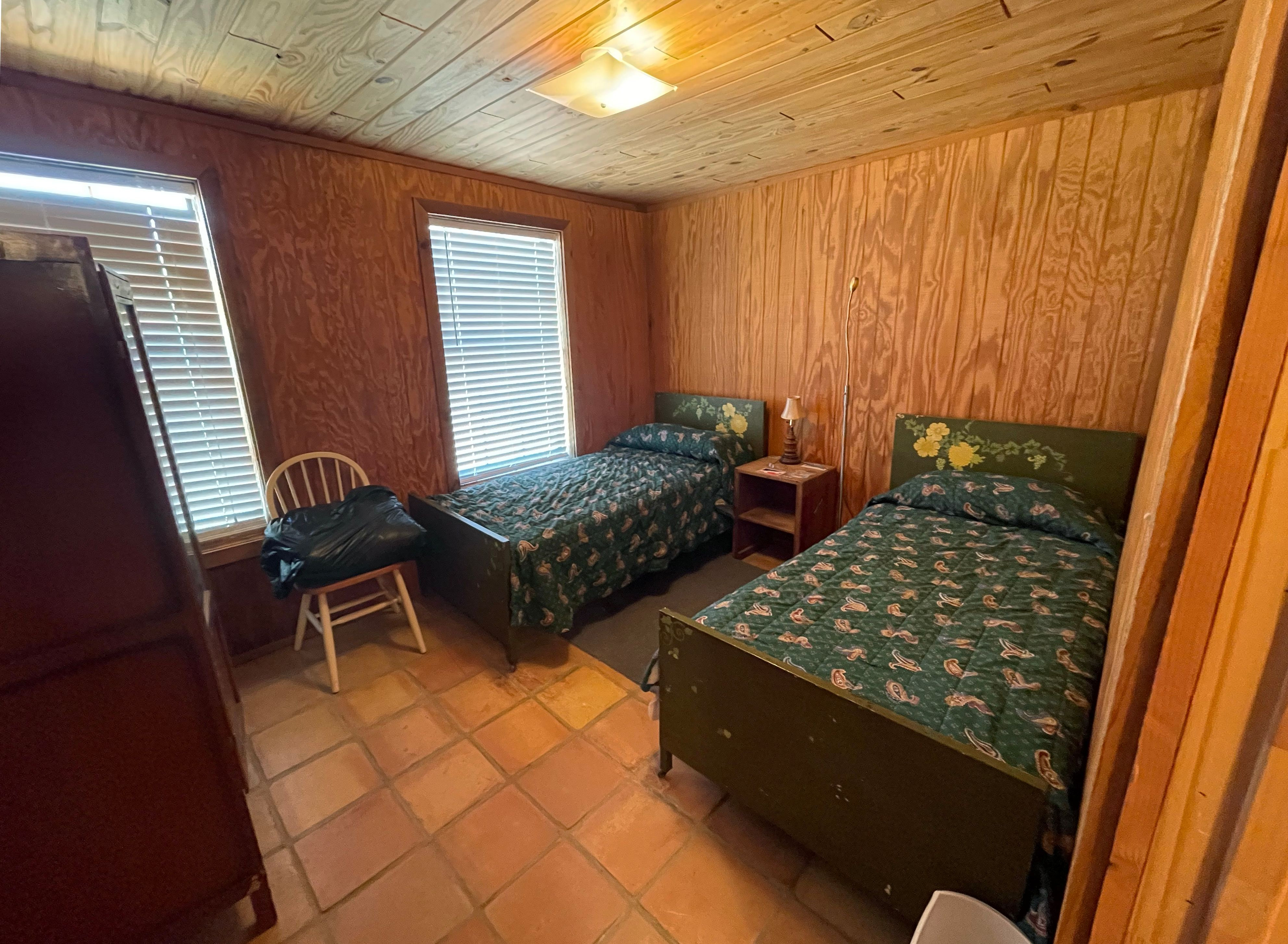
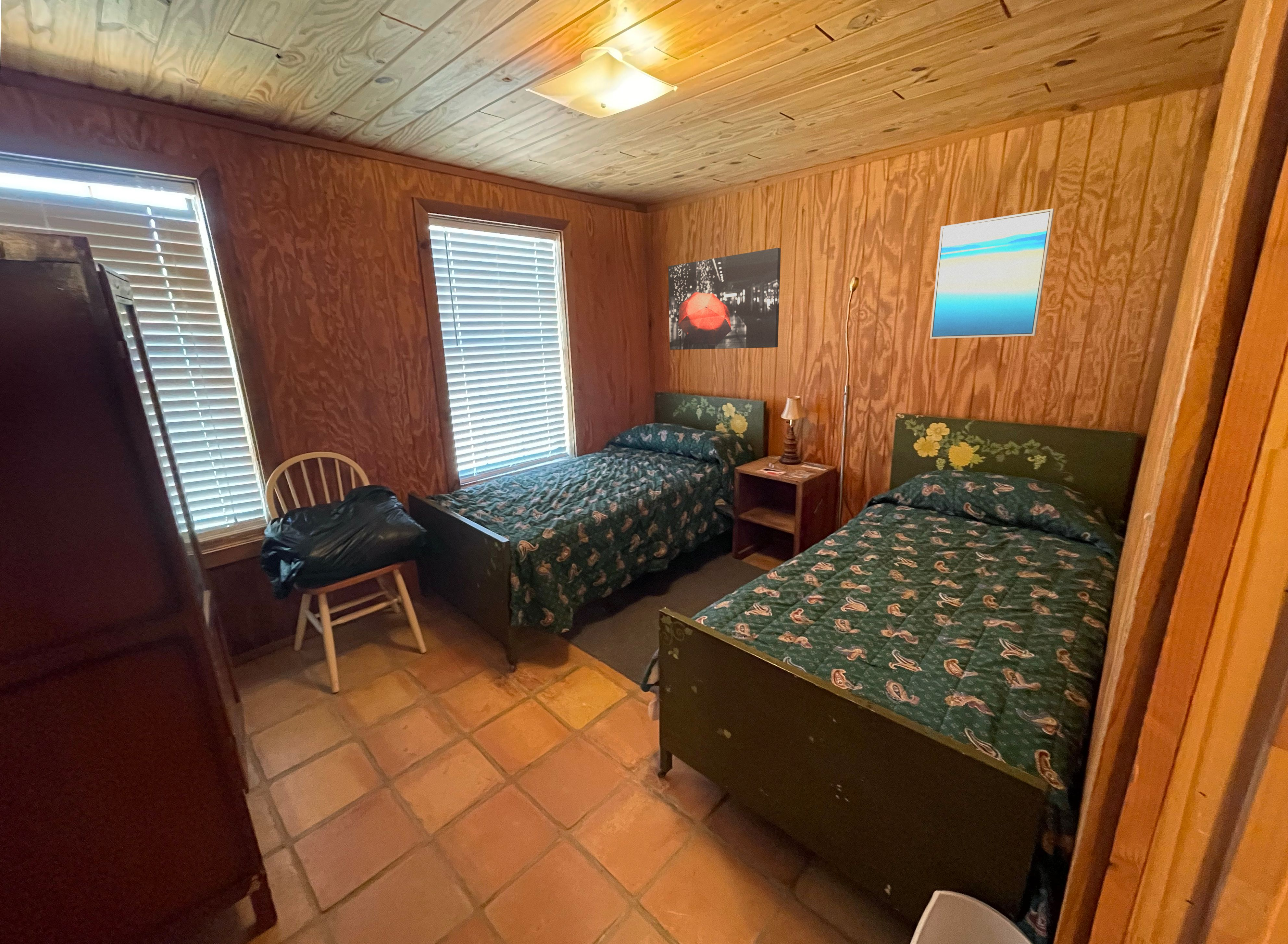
+ wall art [930,208,1055,339]
+ wall art [668,247,781,350]
